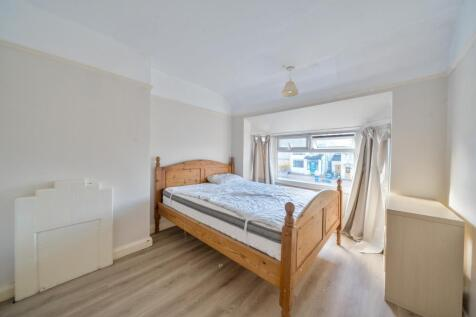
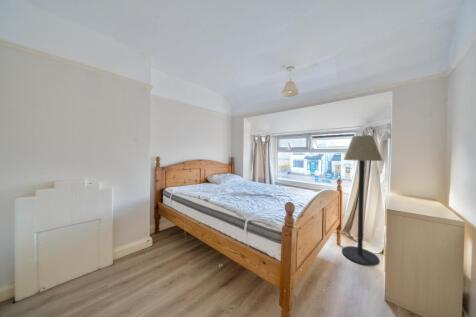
+ floor lamp [341,134,384,267]
